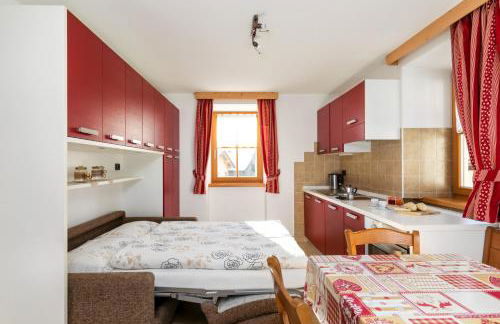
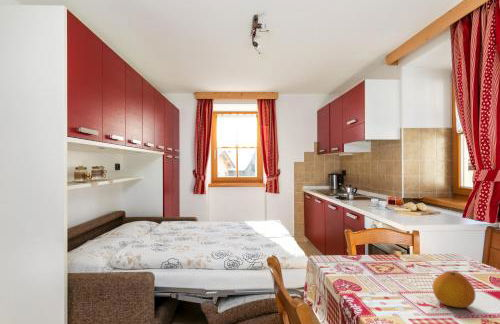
+ fruit [432,270,476,309]
